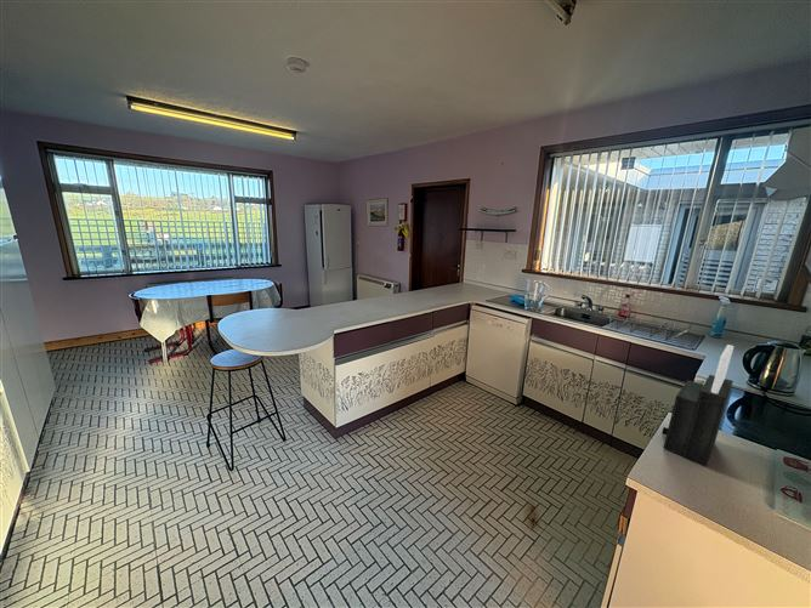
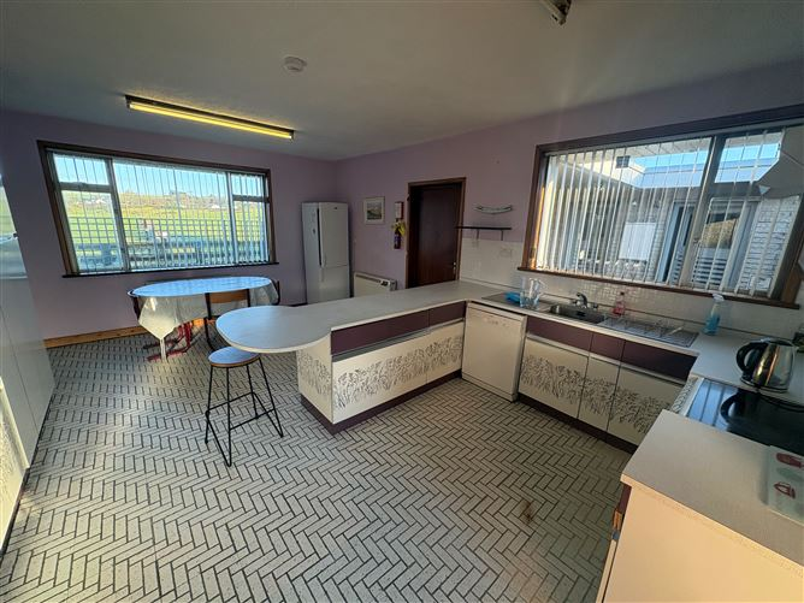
- knife block [660,343,735,467]
